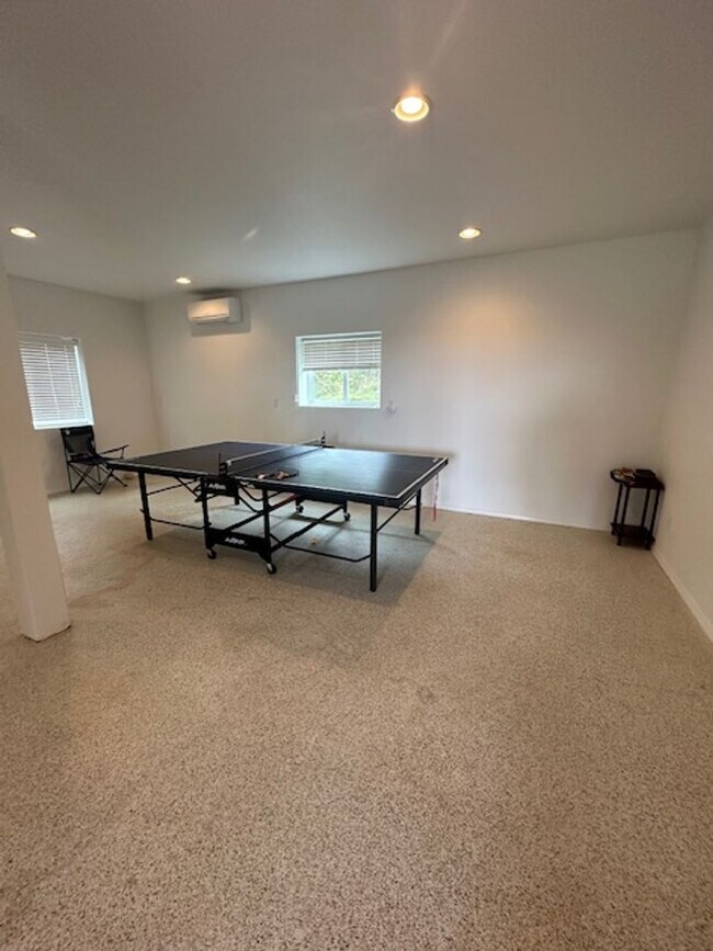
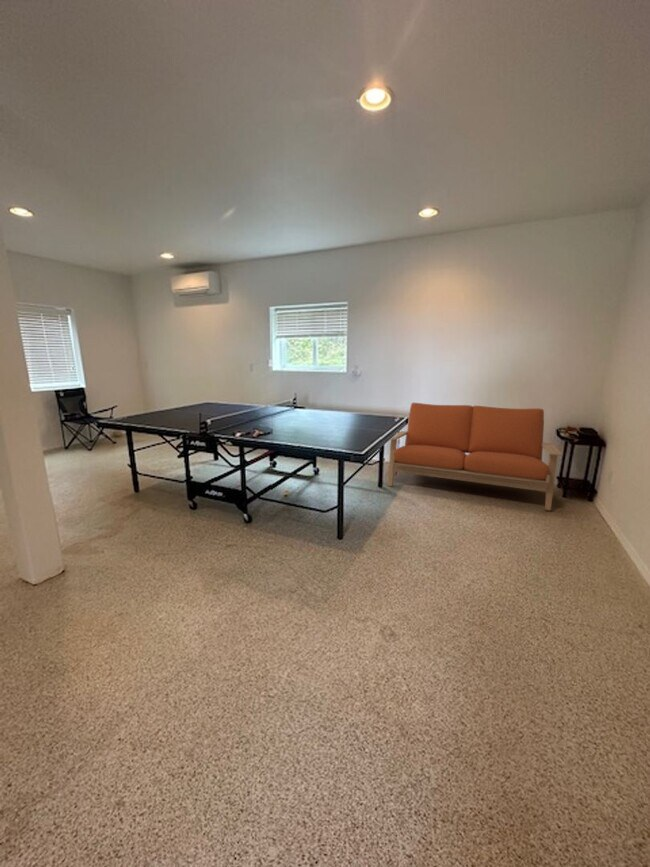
+ sofa [387,402,564,511]
